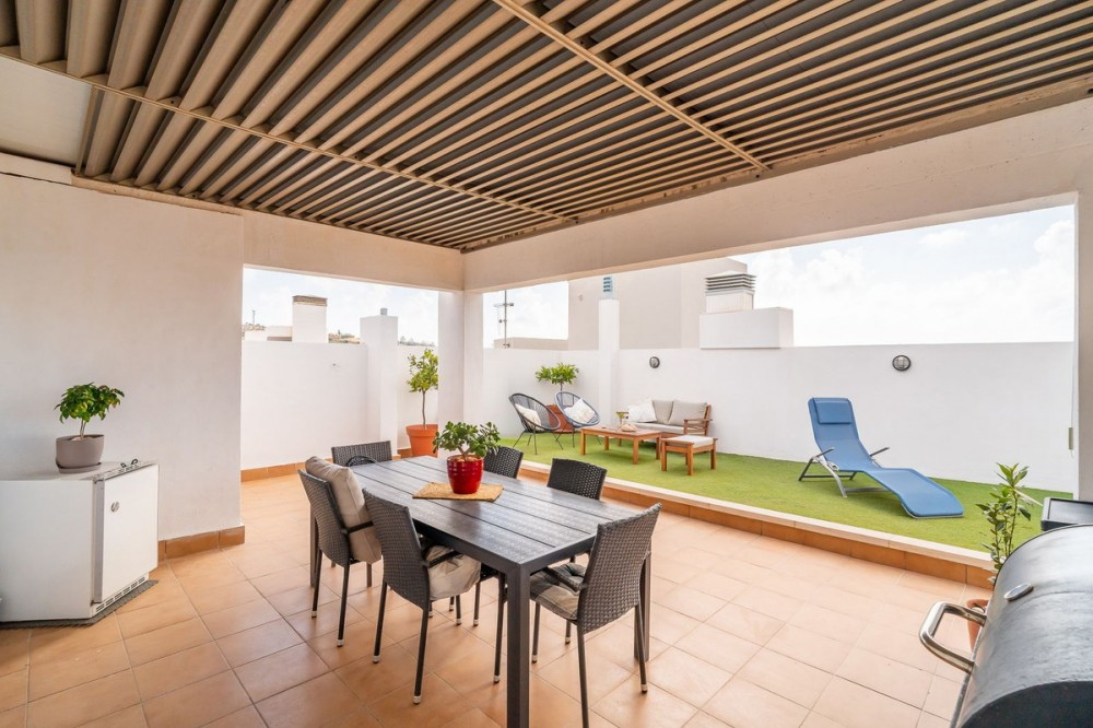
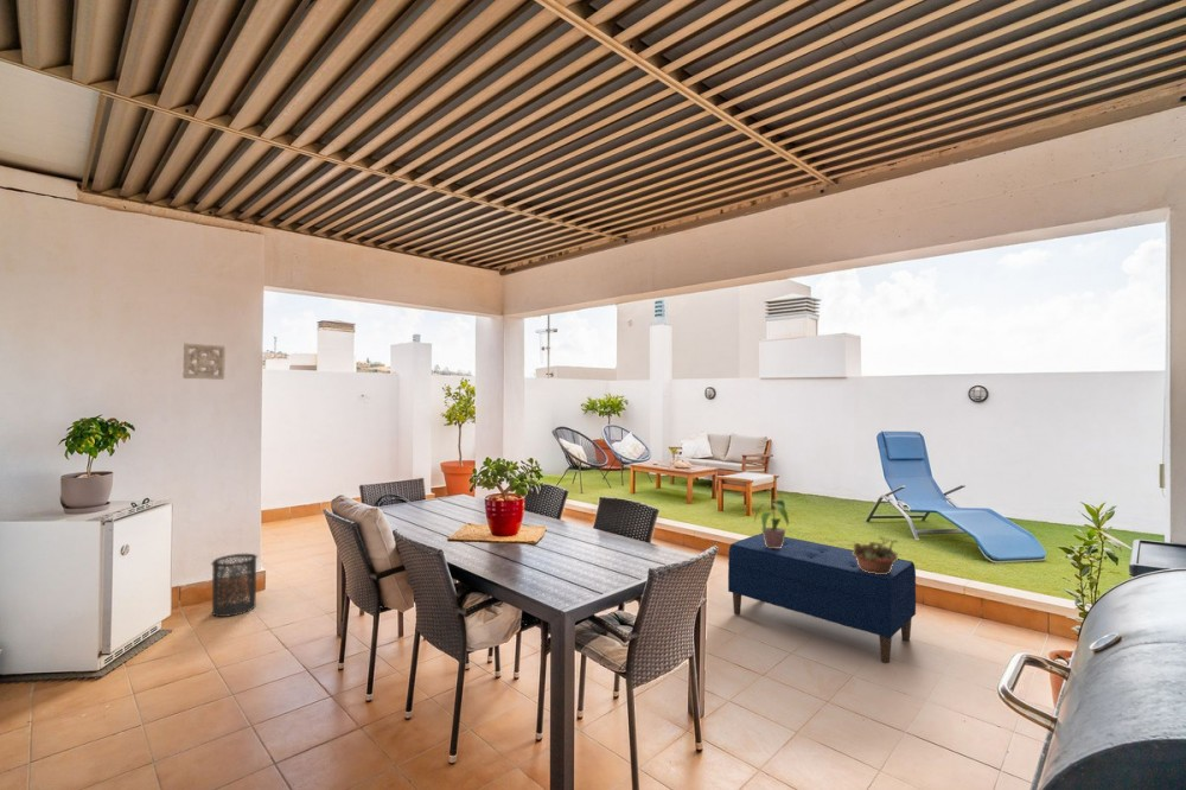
+ wall ornament [181,342,227,381]
+ potted plant [753,498,790,548]
+ trash can [210,553,259,618]
+ succulent planter [853,535,901,574]
+ bench [727,533,917,664]
